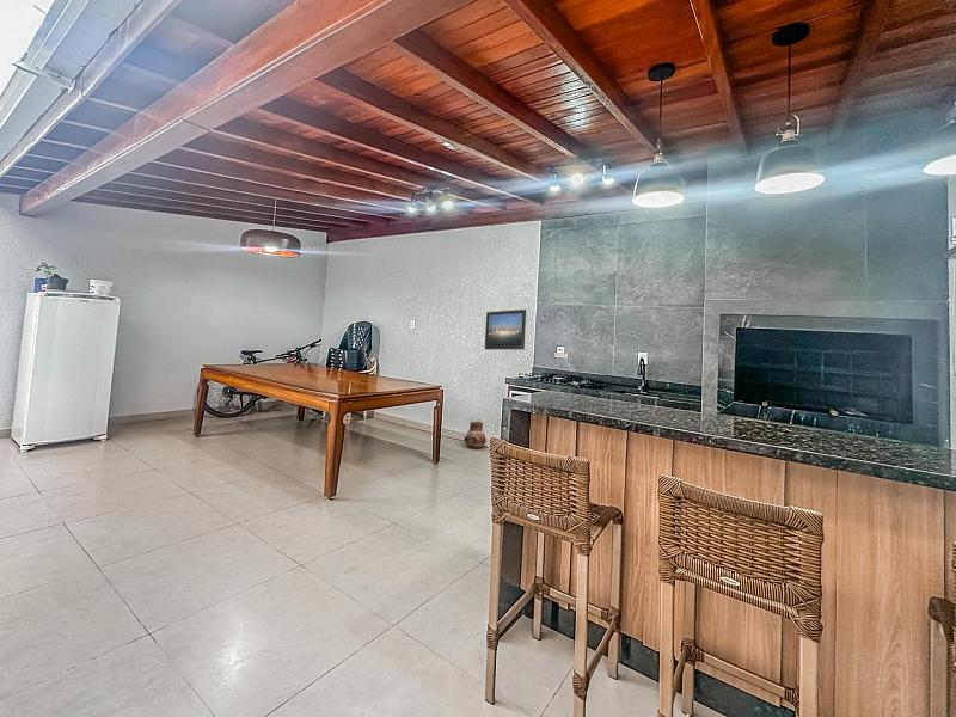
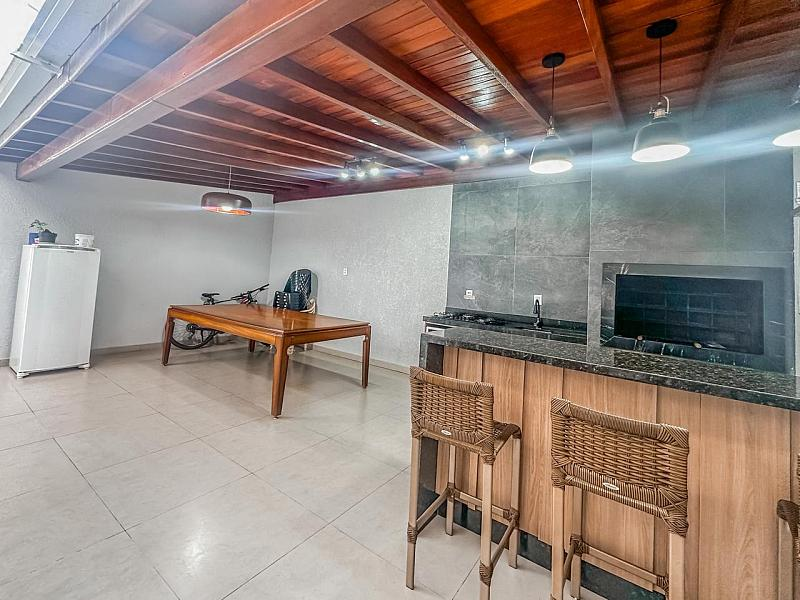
- ceramic pot [464,421,488,449]
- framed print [484,308,527,350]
